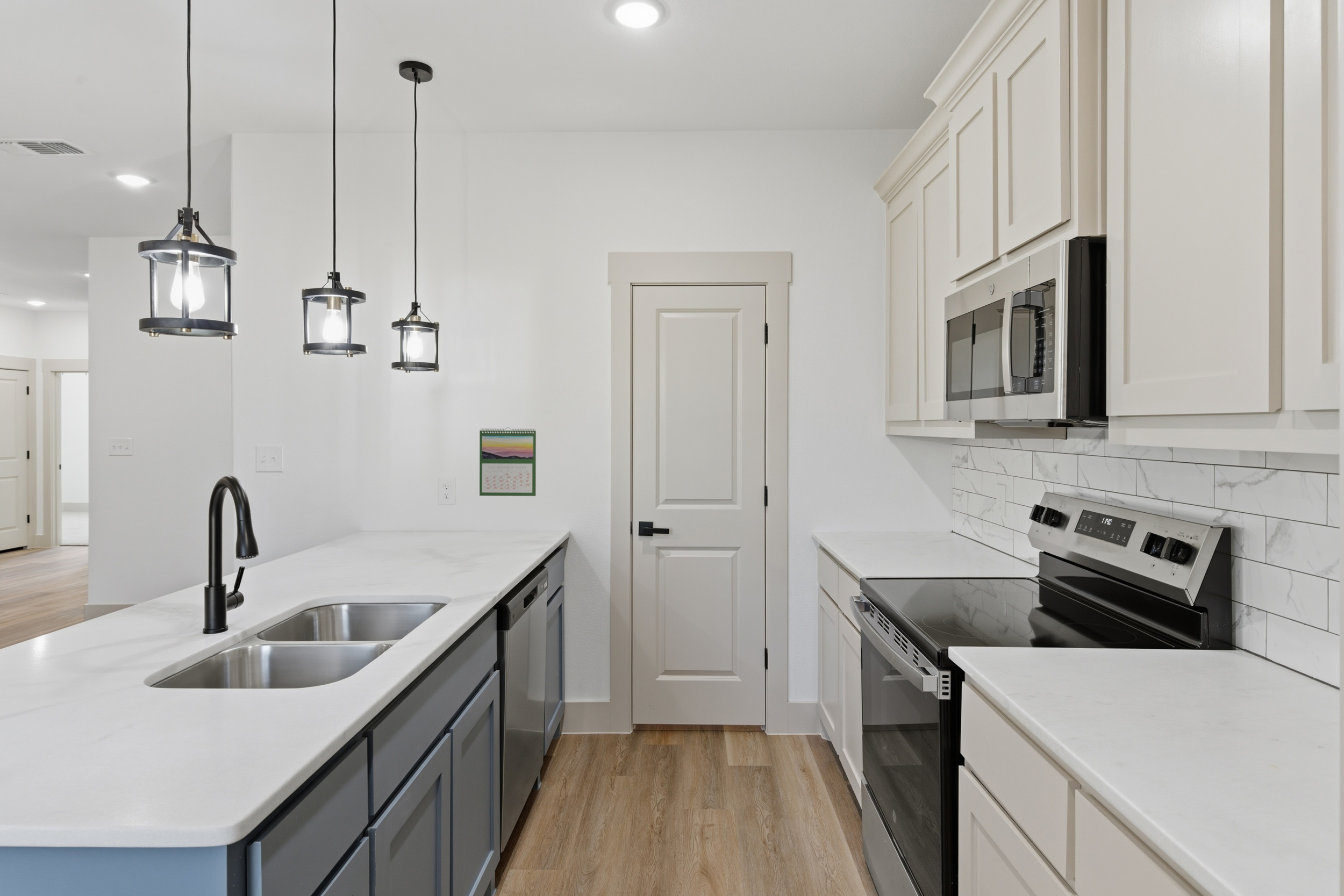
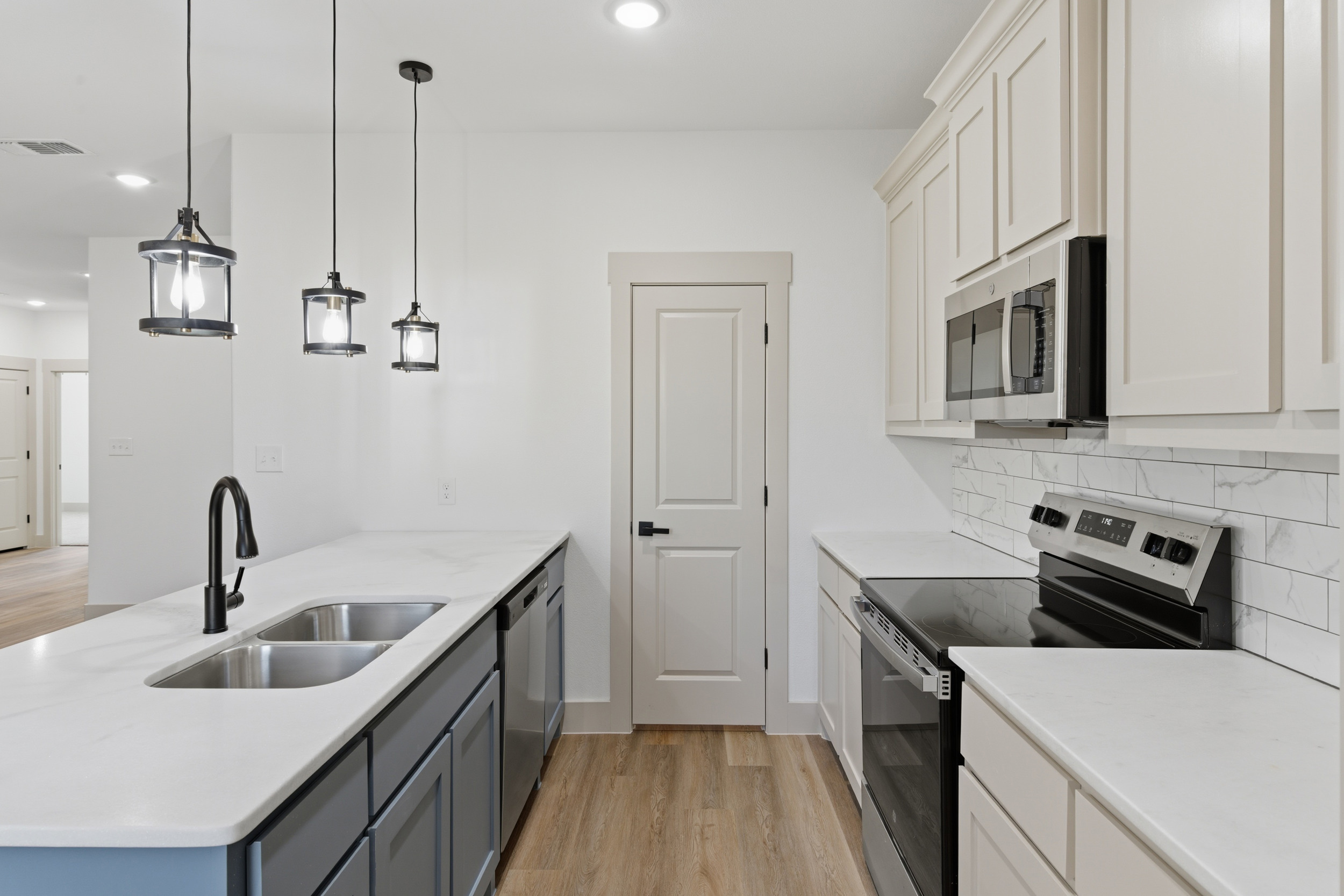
- calendar [479,427,537,497]
